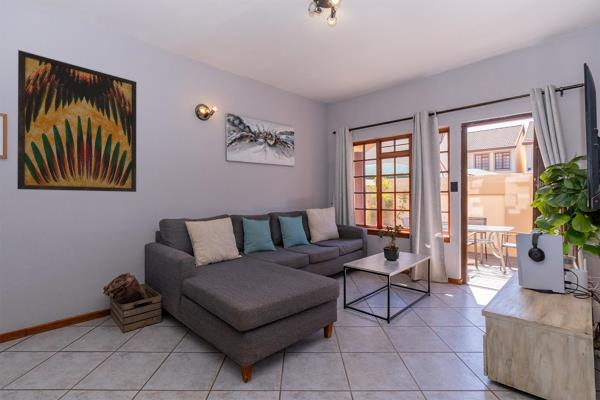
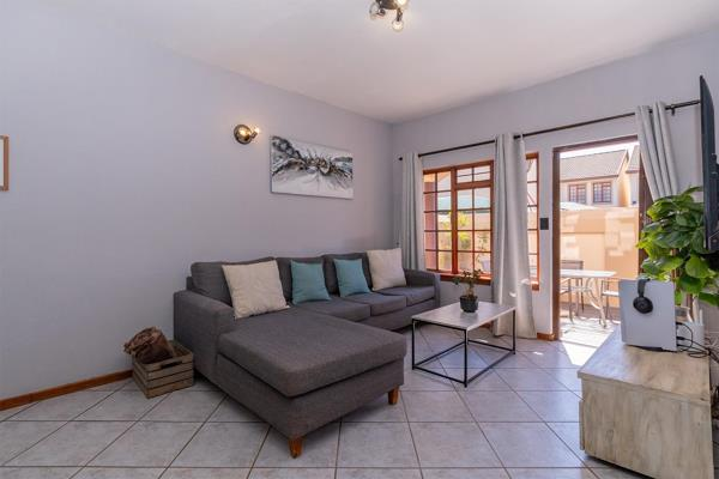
- wall art [16,49,137,193]
